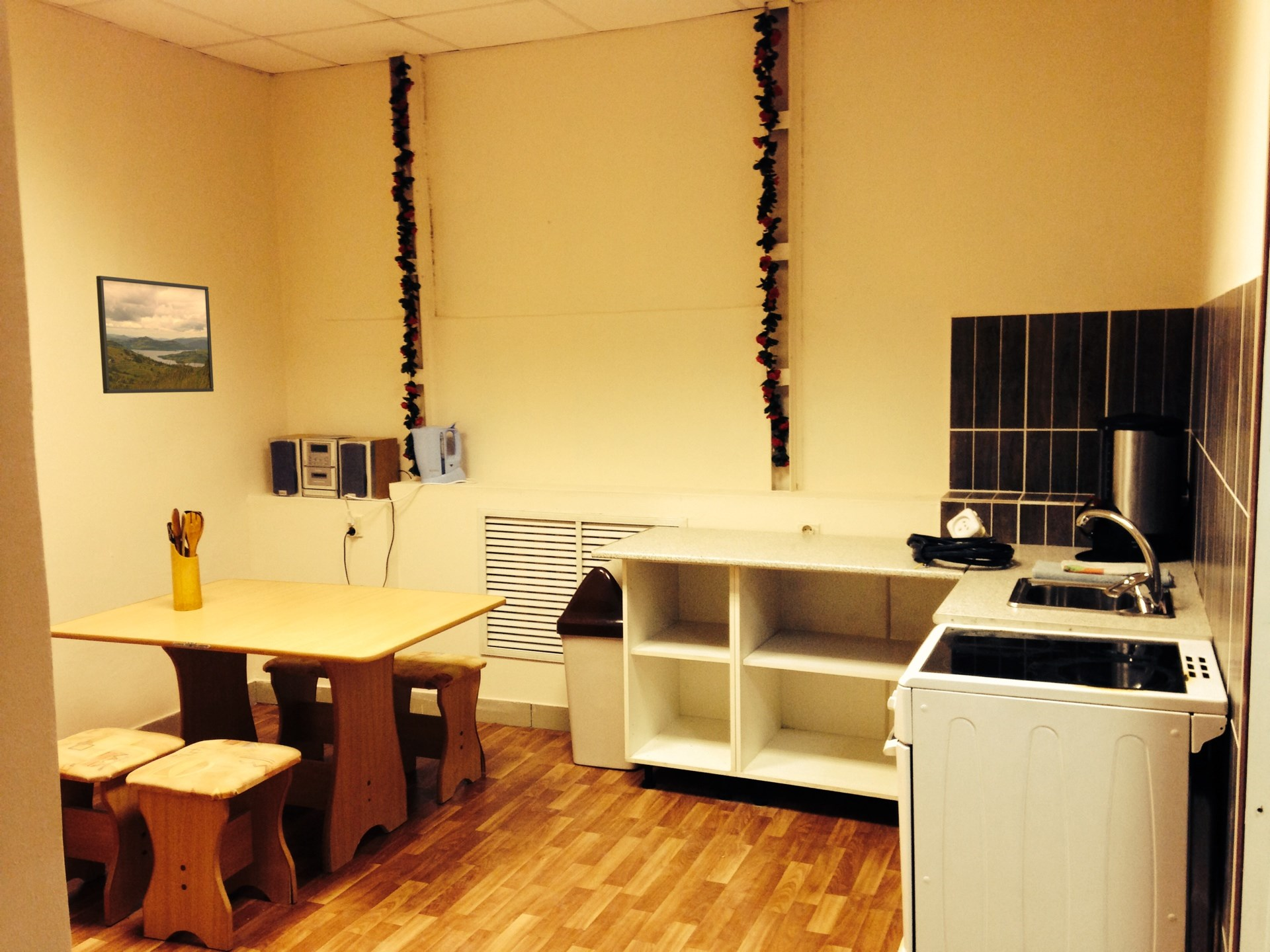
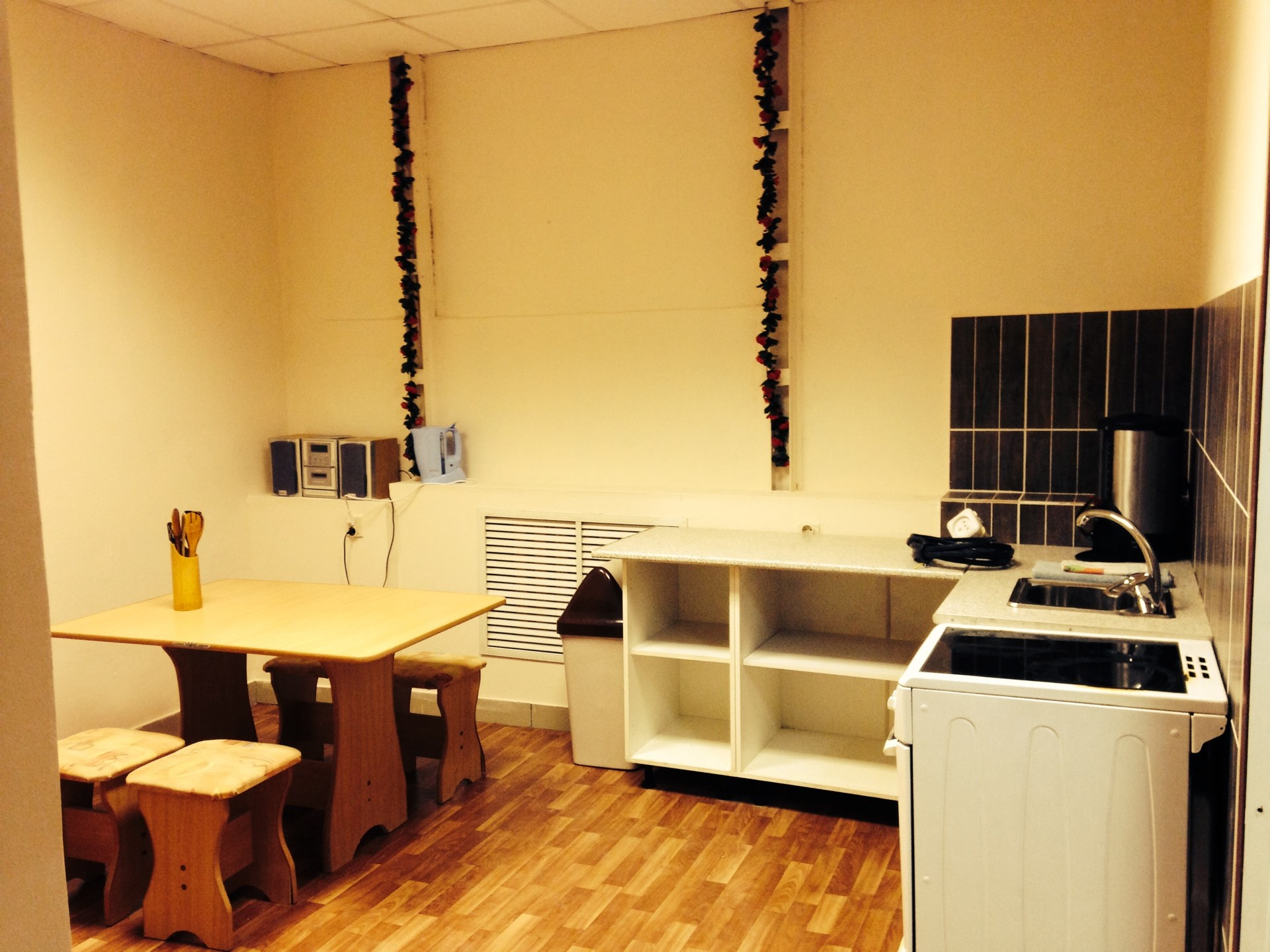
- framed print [95,275,214,394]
